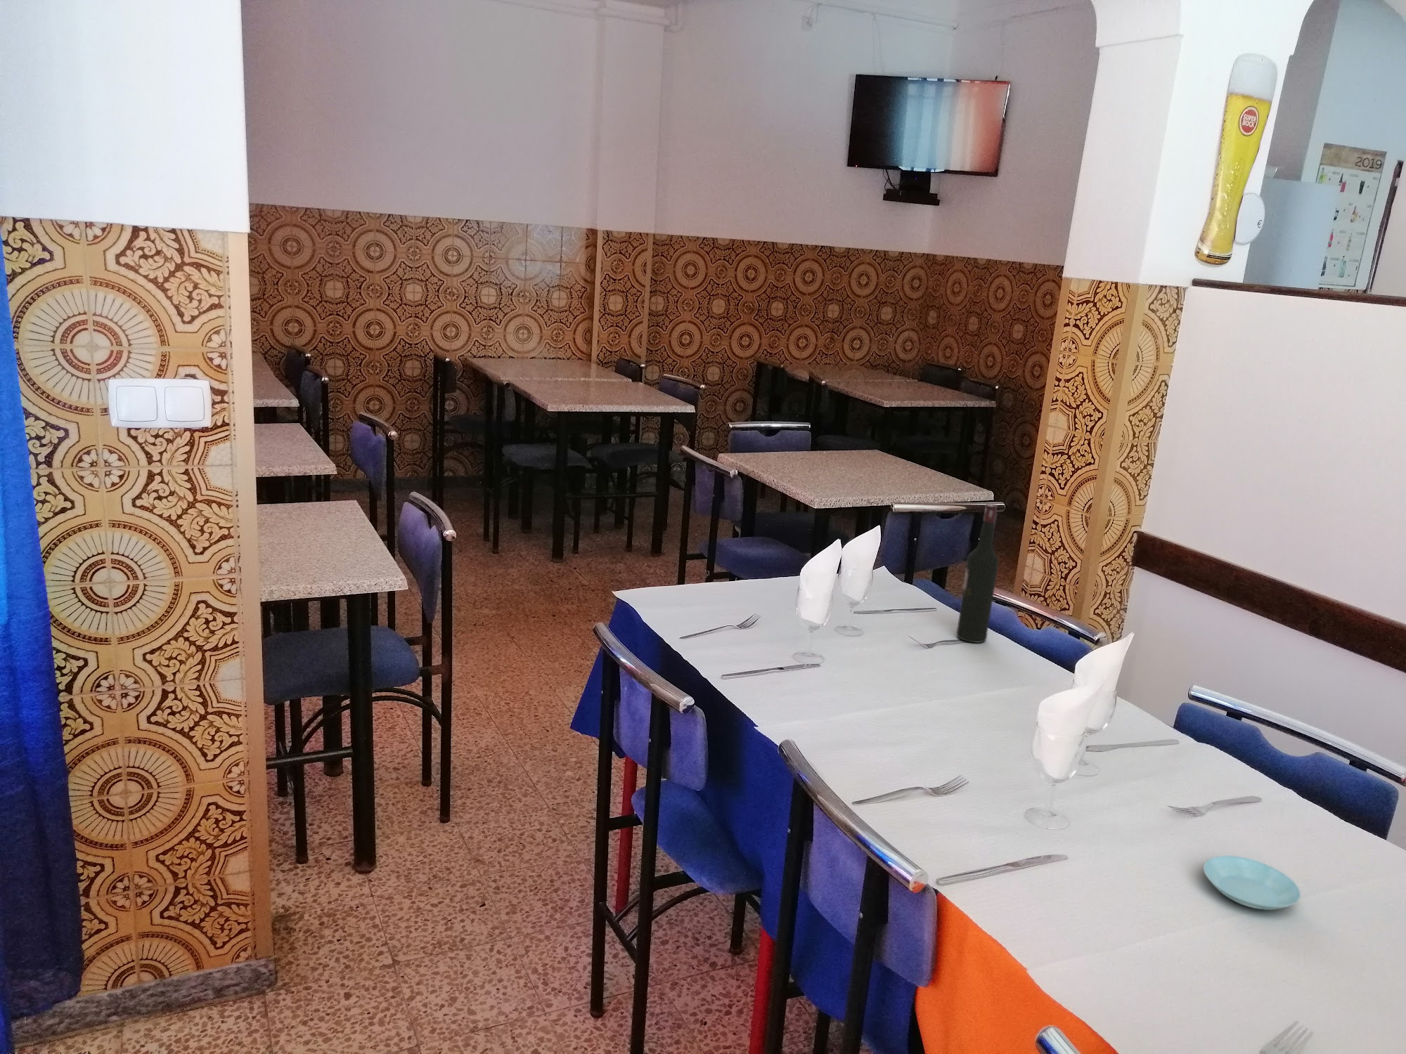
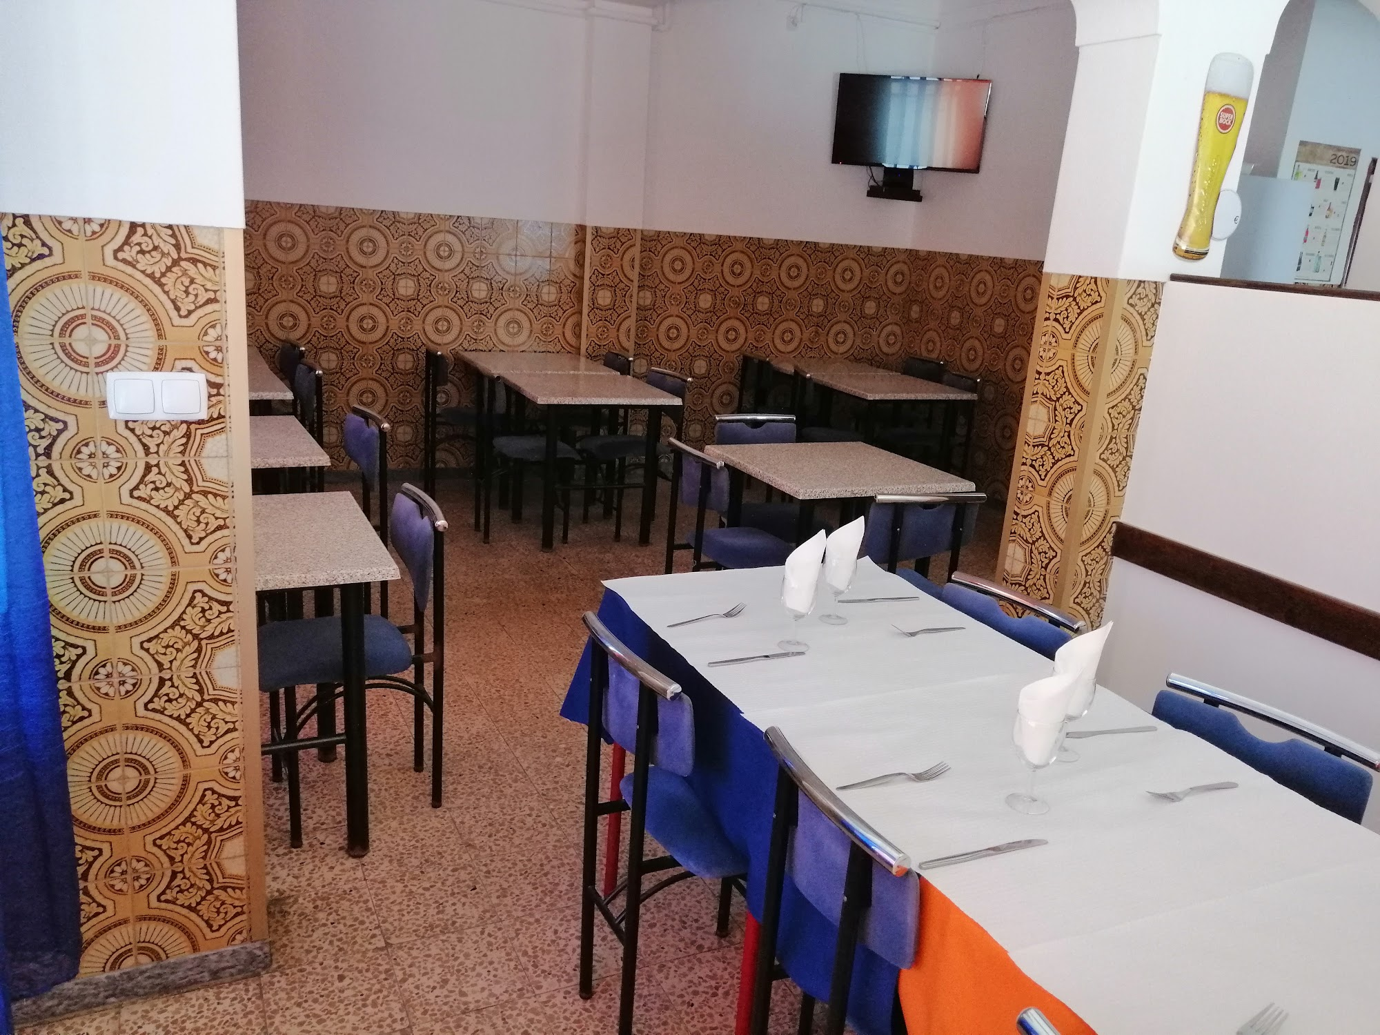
- saucer [1202,855,1301,911]
- wine bottle [957,503,1000,643]
